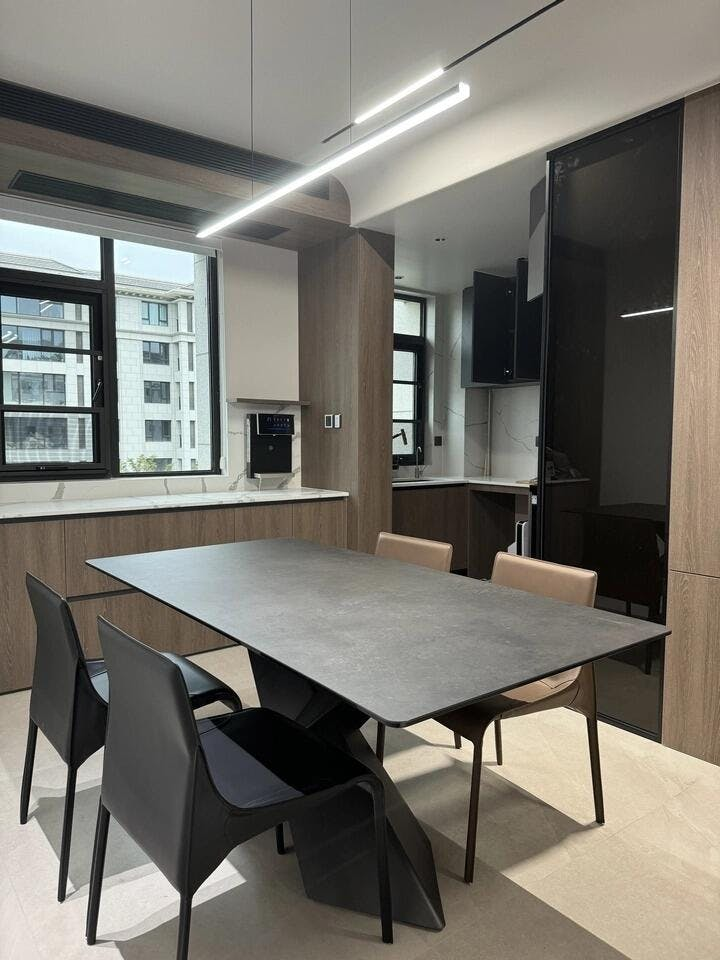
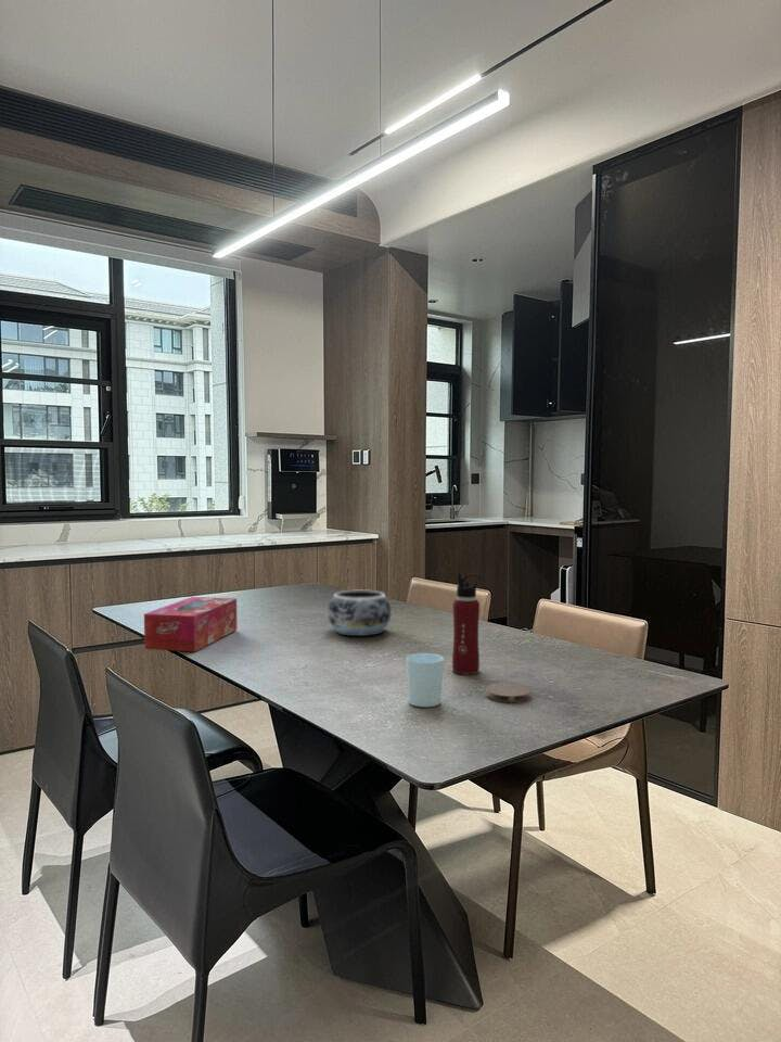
+ decorative bowl [327,589,392,637]
+ cup [405,652,445,708]
+ coaster [485,682,532,703]
+ tissue box [143,596,239,652]
+ water bottle [451,573,482,675]
